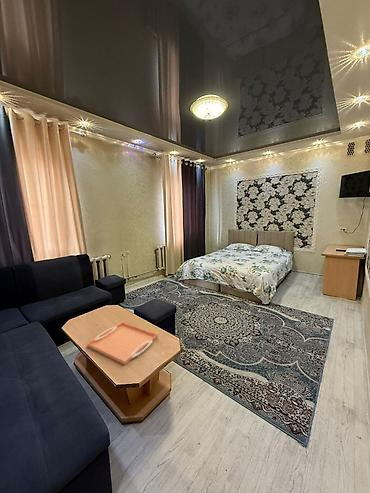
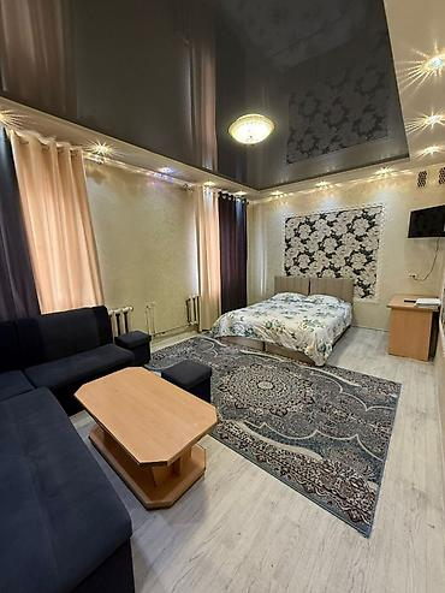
- serving tray [86,321,159,366]
